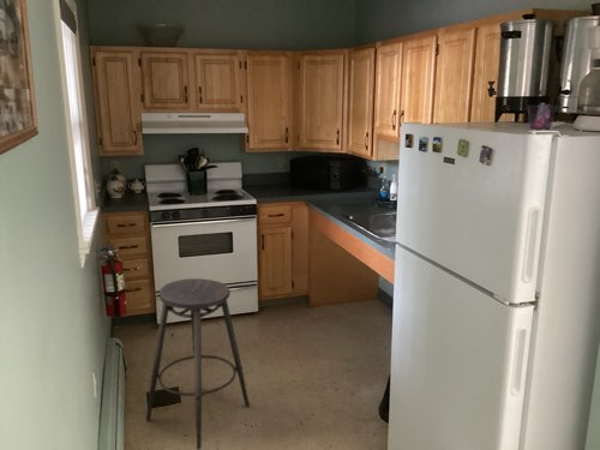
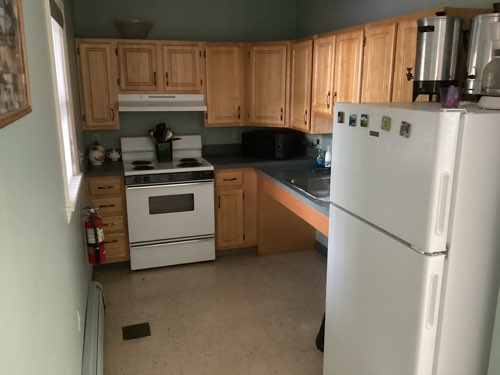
- stool [145,277,251,450]
